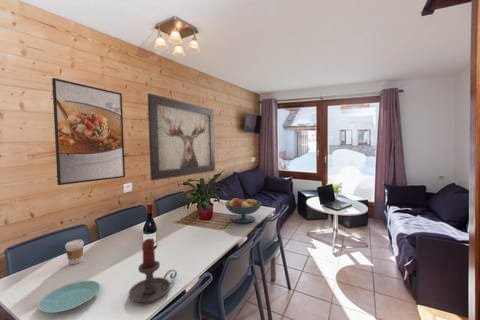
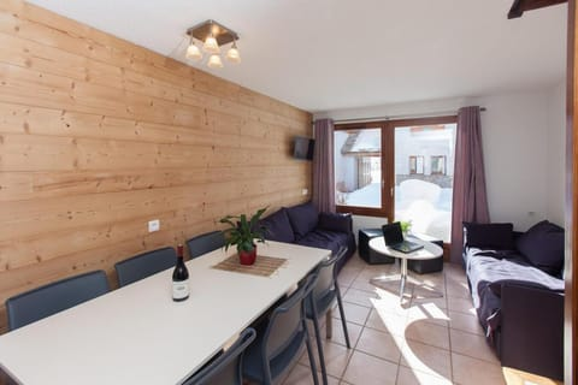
- coffee cup [64,239,85,265]
- wall art [147,92,216,182]
- candle holder [128,238,178,304]
- fruit bowl [224,197,262,224]
- plate [37,280,101,314]
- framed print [51,77,126,186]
